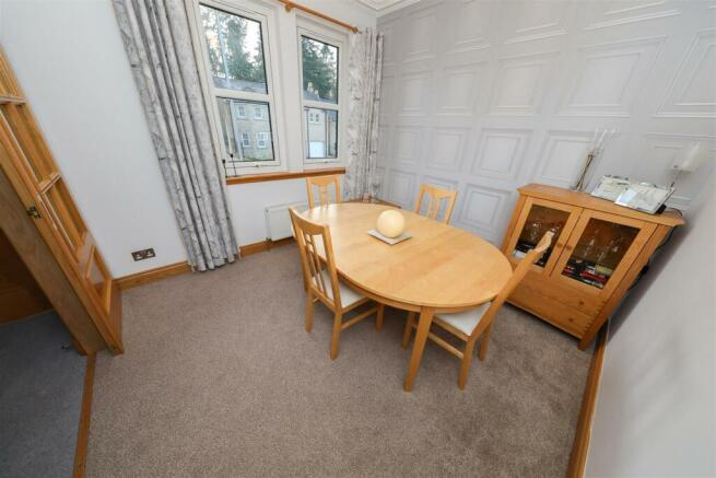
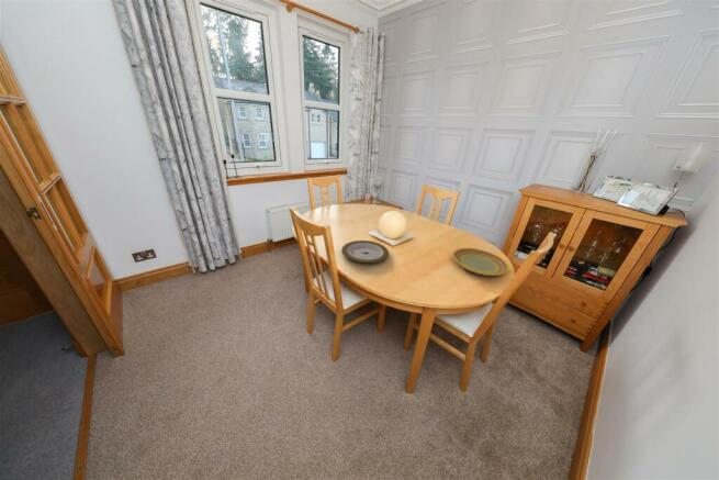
+ plate [452,247,510,277]
+ plate [340,239,390,265]
